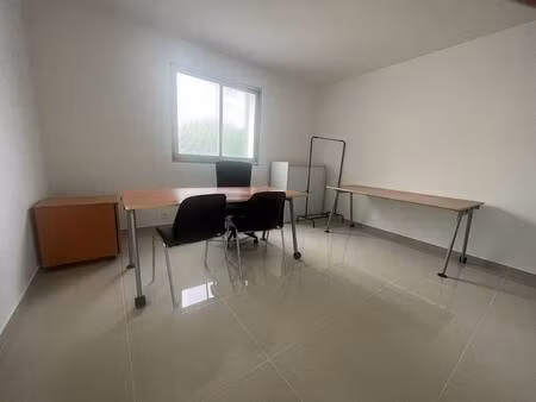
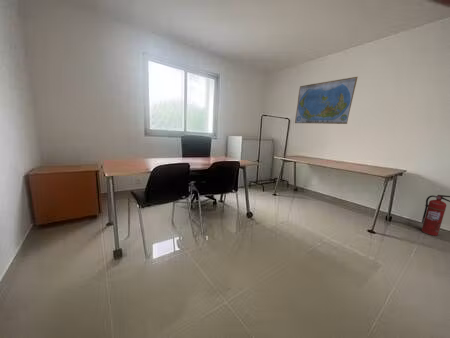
+ fire extinguisher [421,194,450,237]
+ world map [294,76,359,125]
